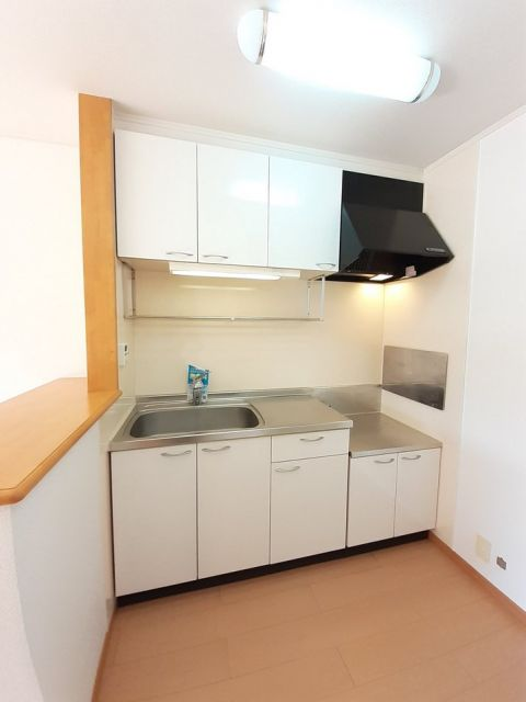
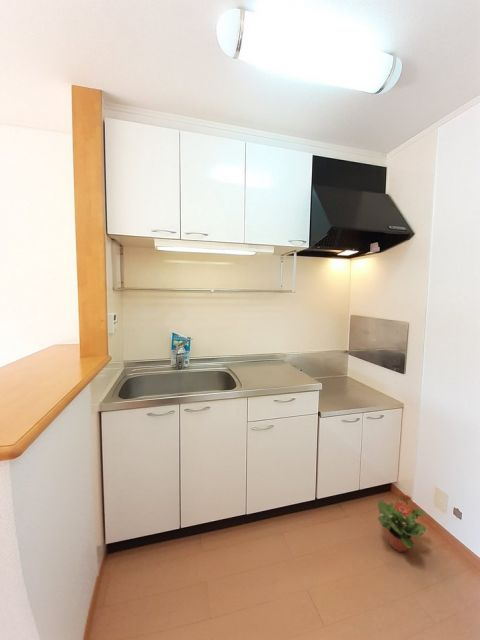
+ potted plant [377,492,427,554]
